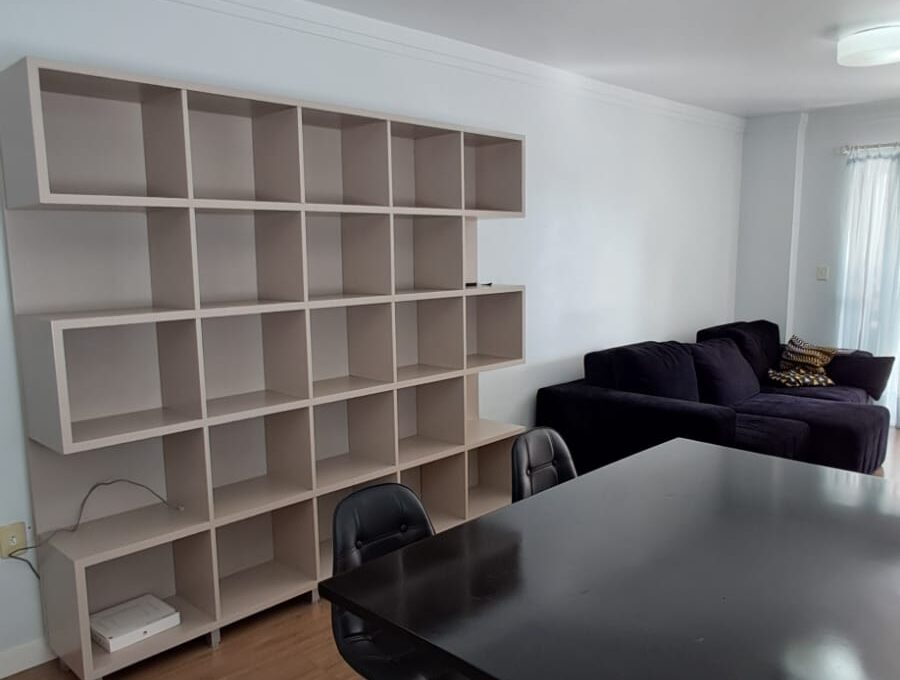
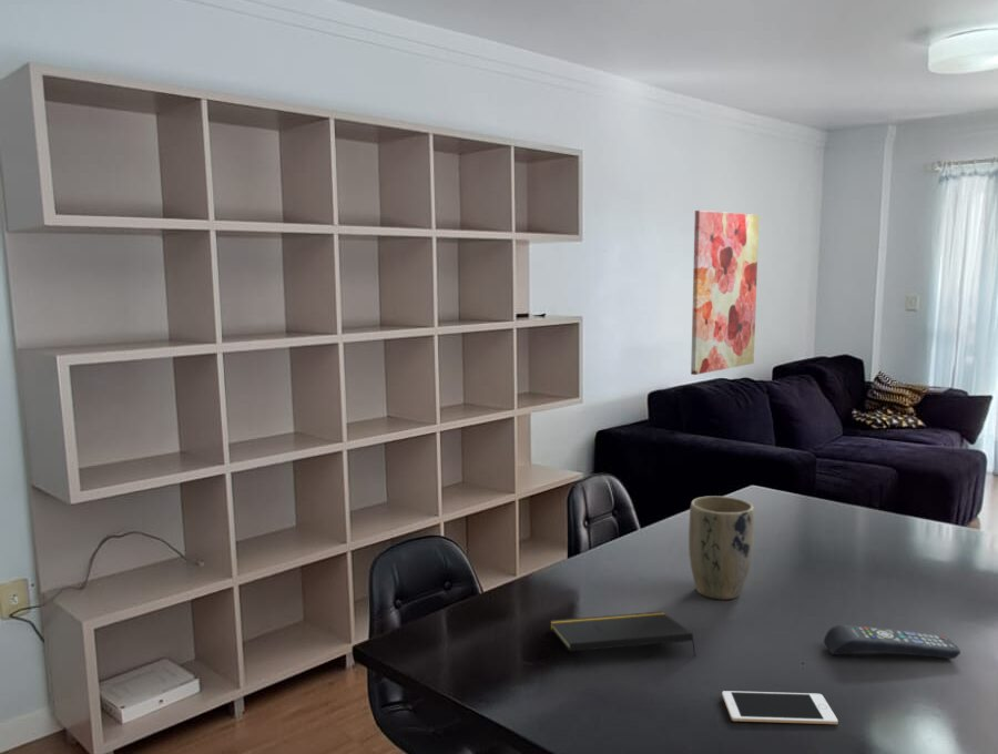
+ wall art [690,210,761,376]
+ notepad [549,611,696,656]
+ plant pot [688,495,755,601]
+ cell phone [721,690,839,725]
+ remote control [823,624,961,660]
